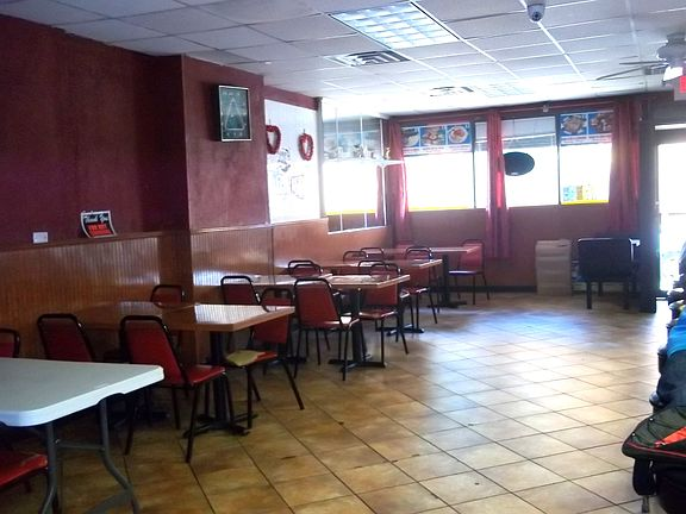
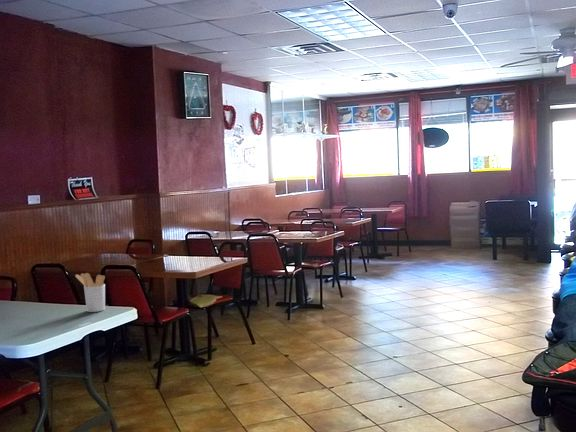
+ utensil holder [74,272,106,313]
